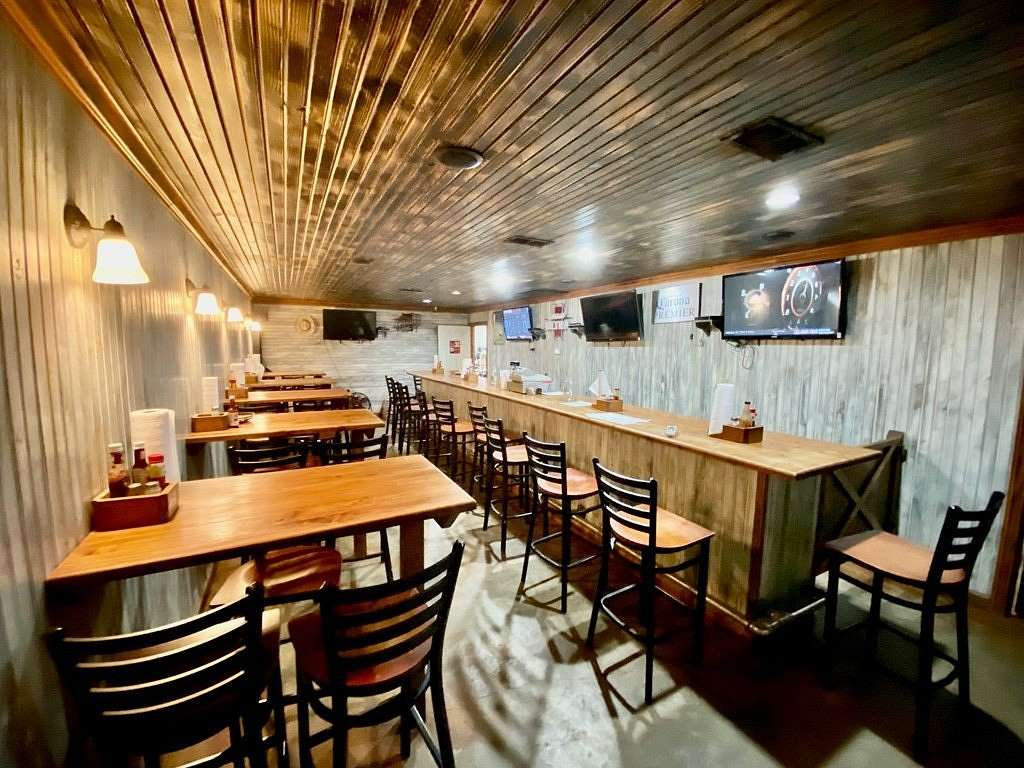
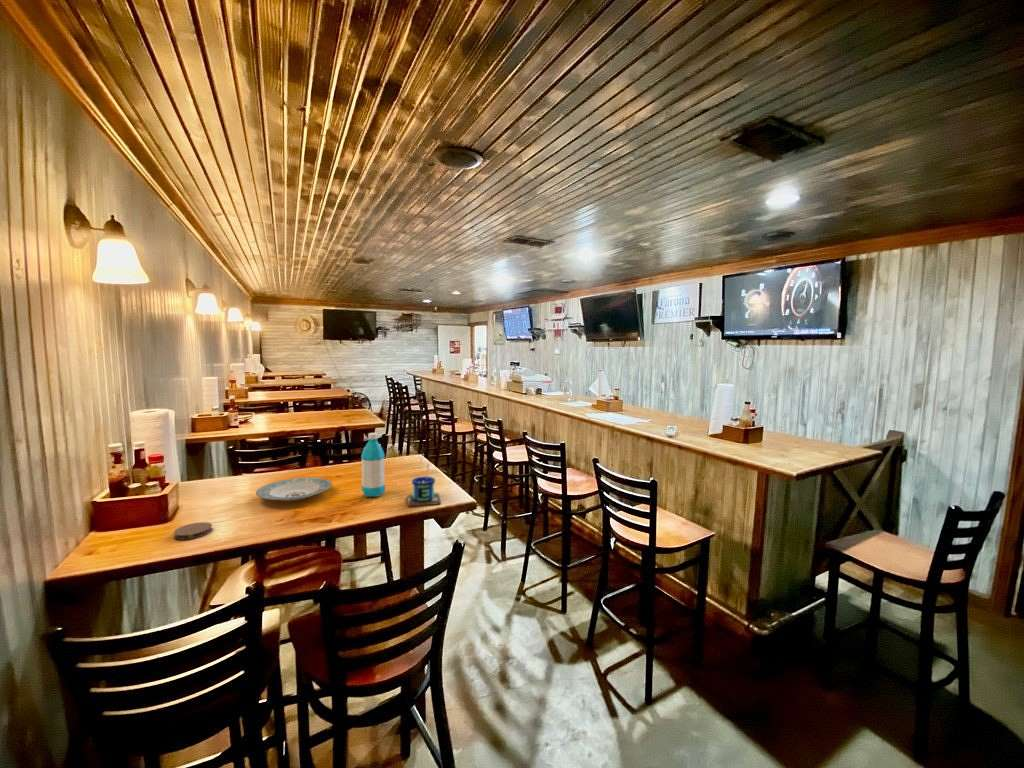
+ plate [255,476,333,502]
+ water bottle [360,432,386,498]
+ coaster [173,521,213,541]
+ mug [406,458,442,508]
